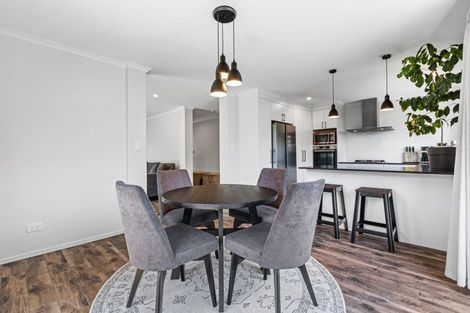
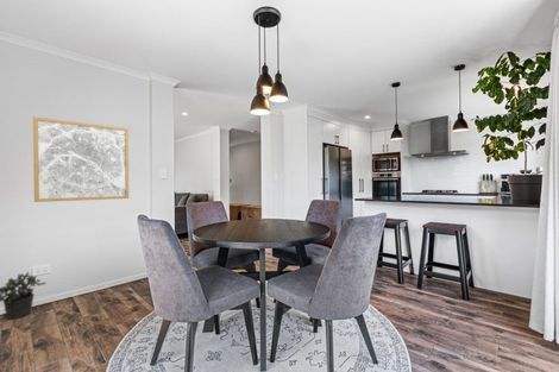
+ wall art [32,115,130,203]
+ potted plant [0,271,46,320]
